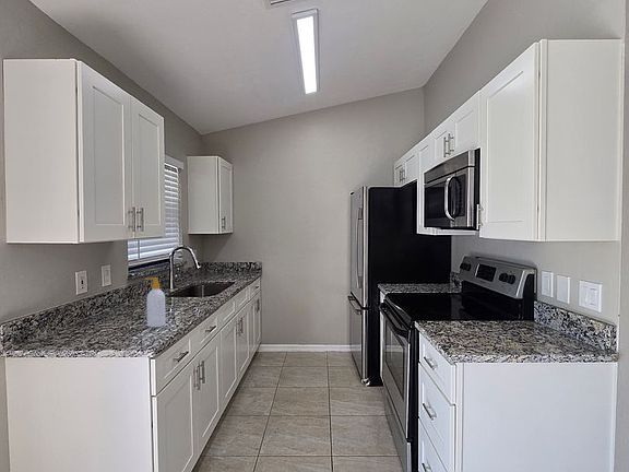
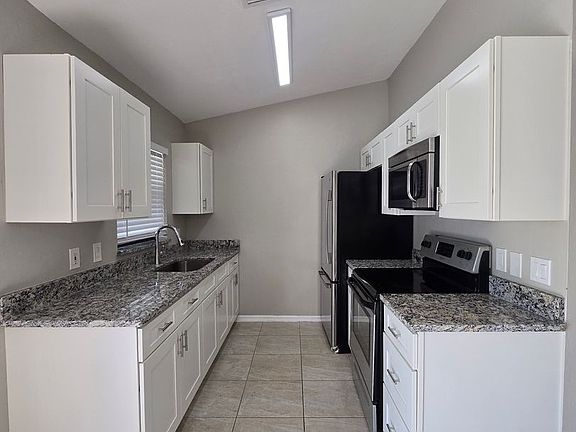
- soap bottle [144,276,166,329]
